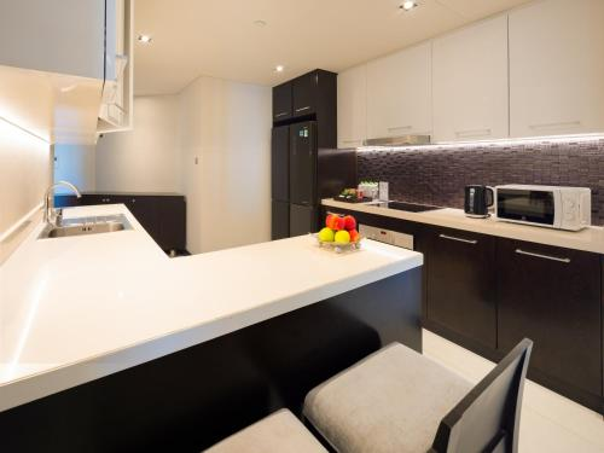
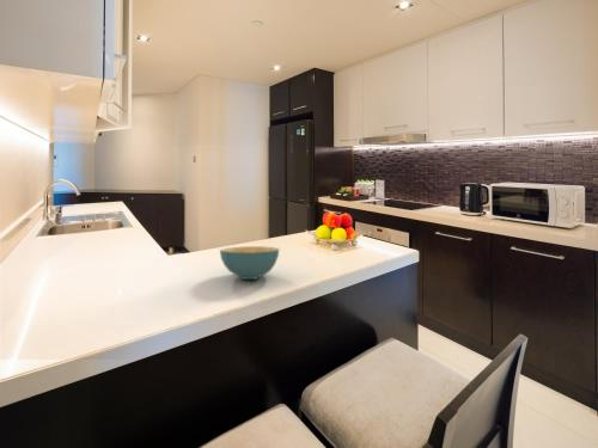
+ cereal bowl [219,245,281,281]
